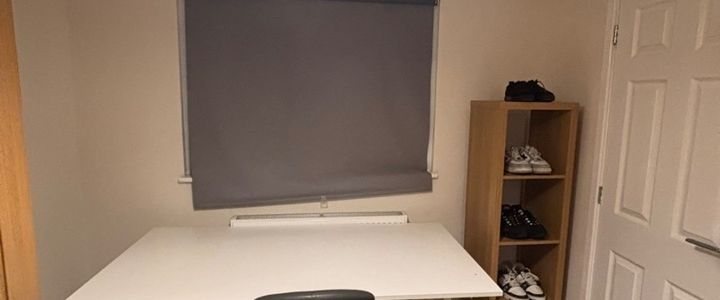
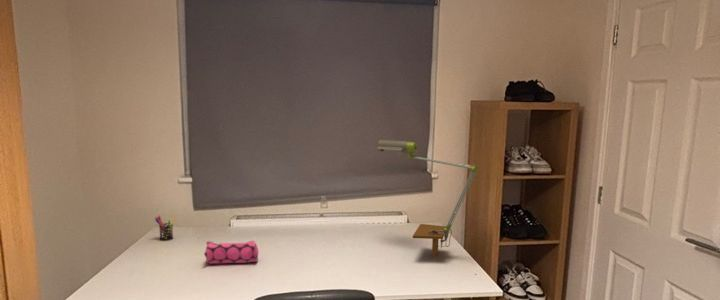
+ desk lamp [376,139,480,260]
+ pencil case [203,239,259,265]
+ pen holder [154,215,176,242]
